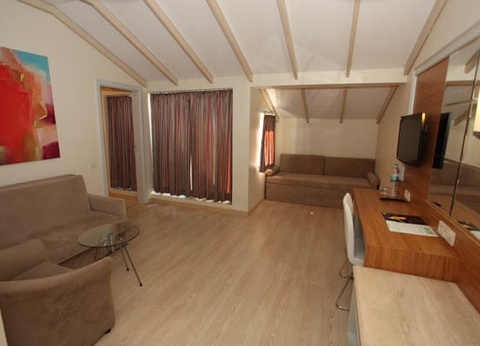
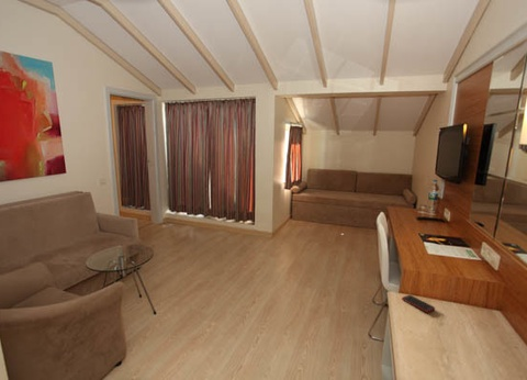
+ cell phone [401,294,436,314]
